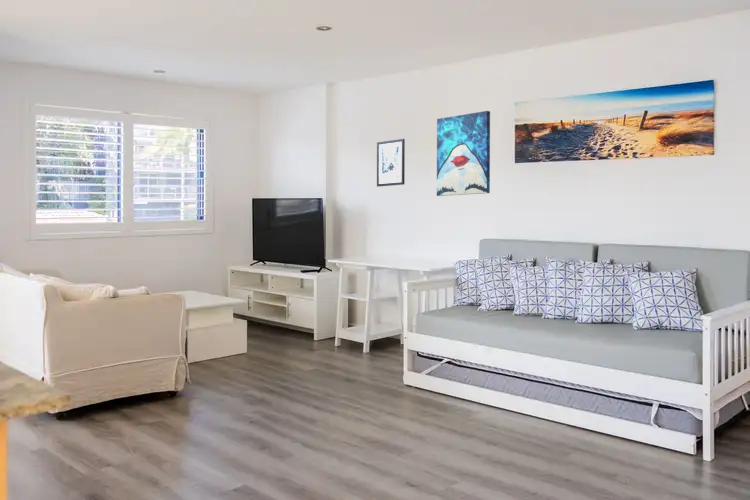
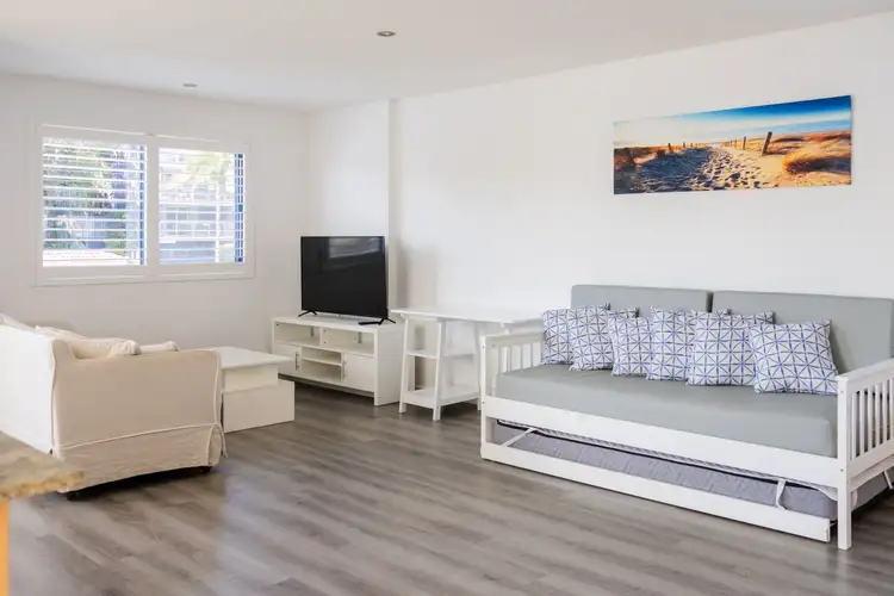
- wall art [376,138,406,187]
- wall art [436,110,491,197]
